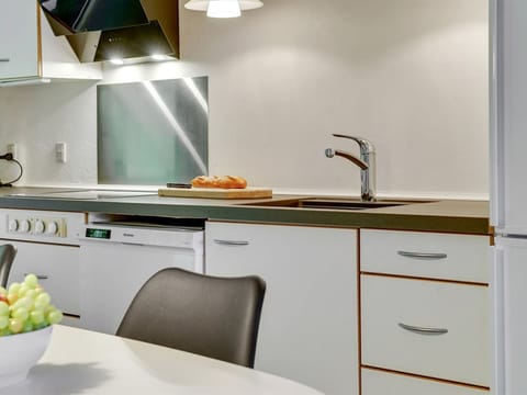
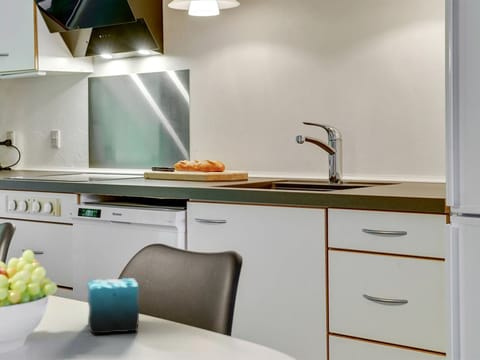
+ candle [86,264,140,334]
